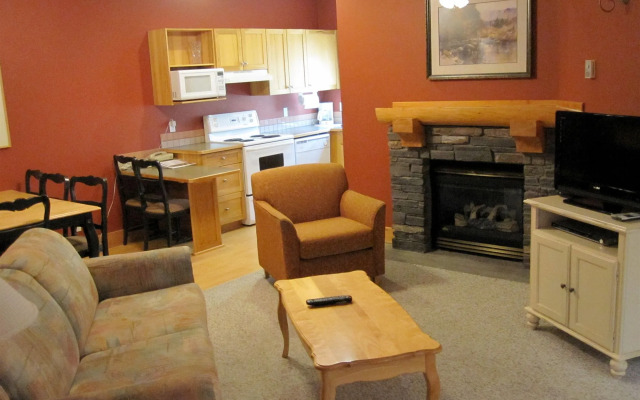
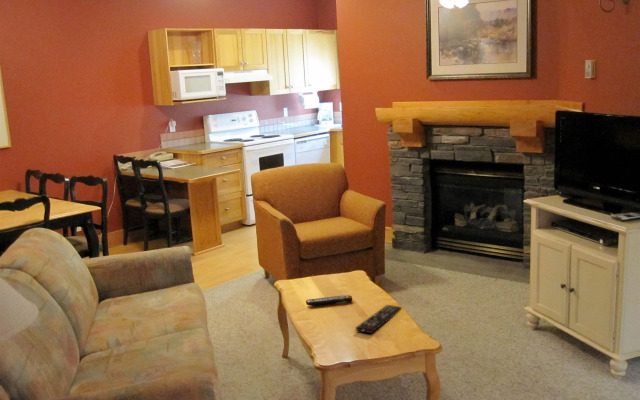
+ remote control [355,304,403,334]
